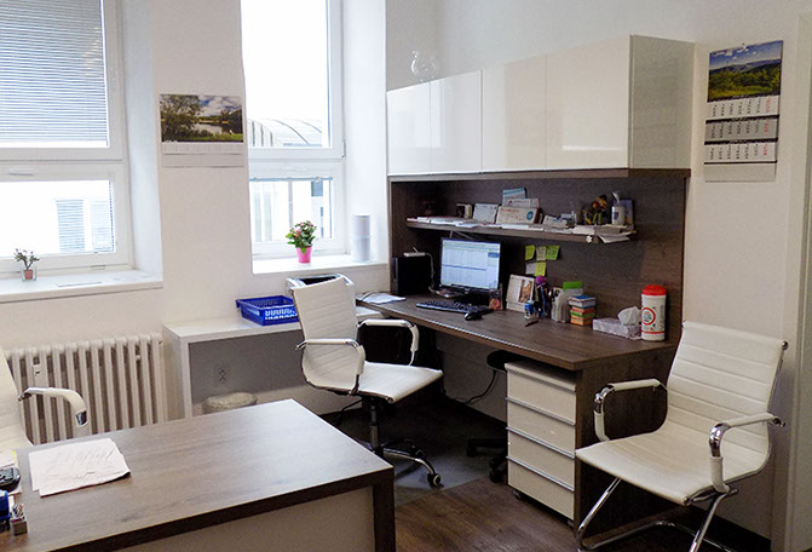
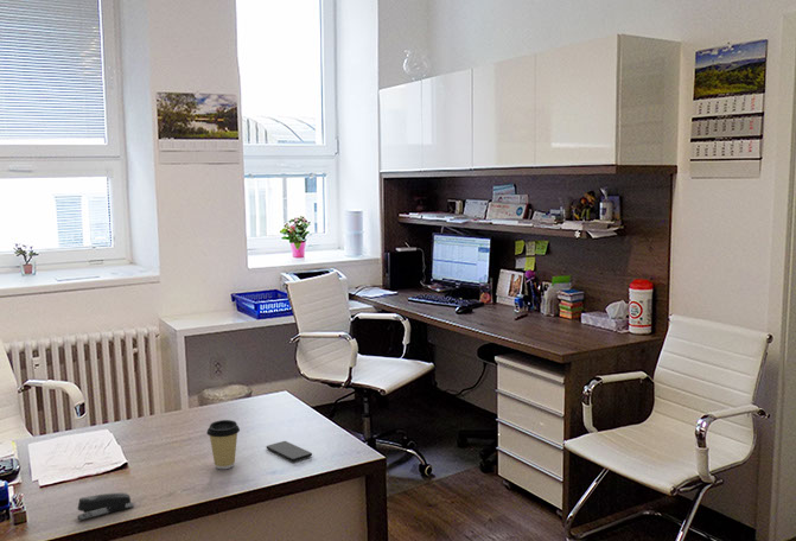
+ stapler [76,491,135,521]
+ coffee cup [205,419,241,470]
+ smartphone [266,440,313,463]
